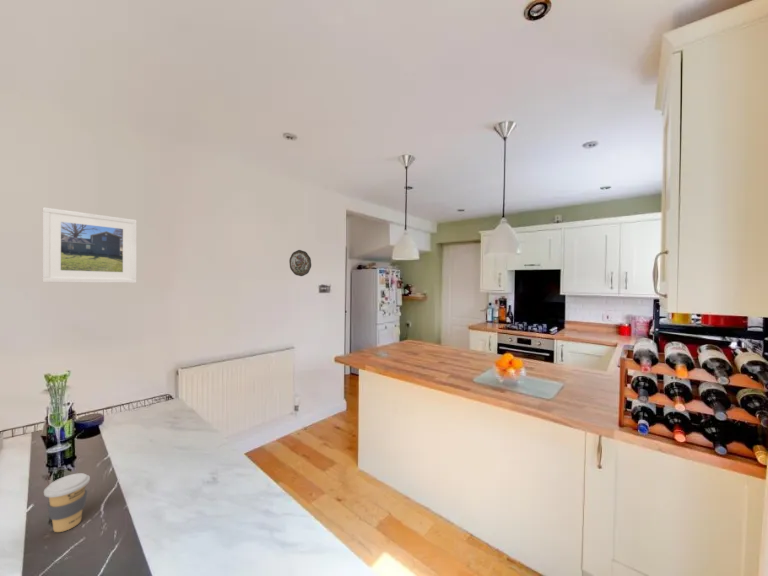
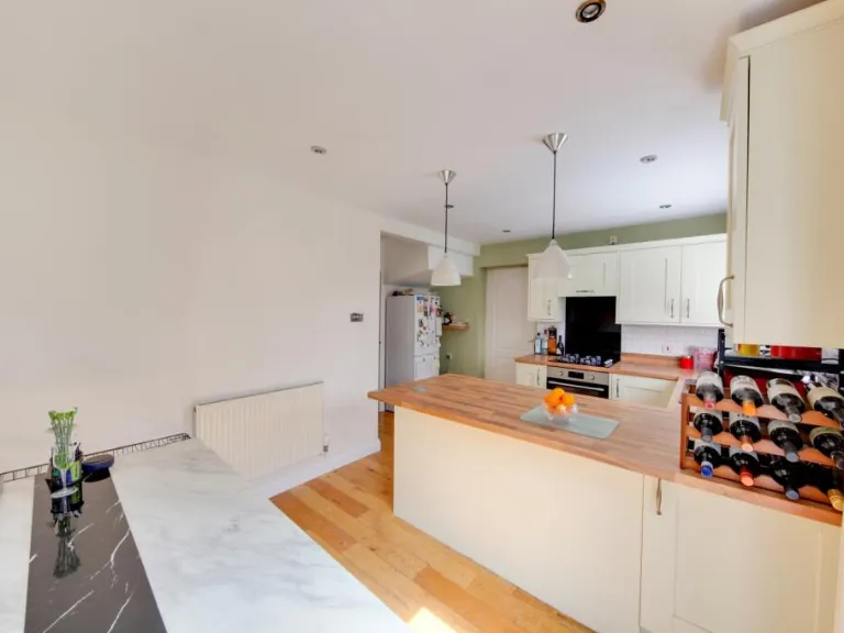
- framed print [42,206,138,284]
- decorative plate [288,249,312,277]
- coffee cup [43,472,91,533]
